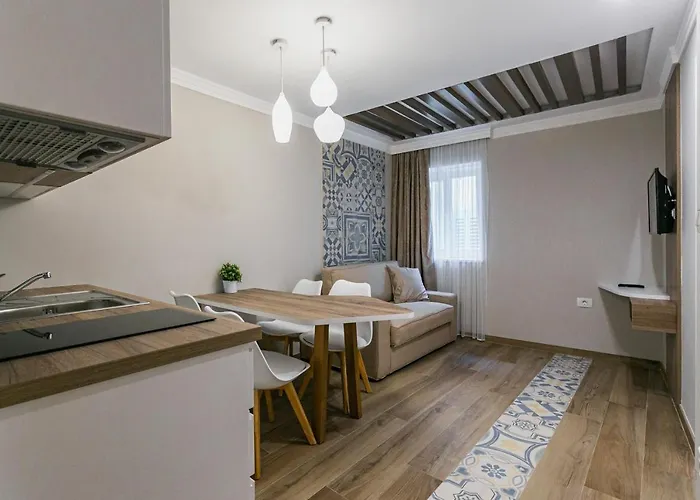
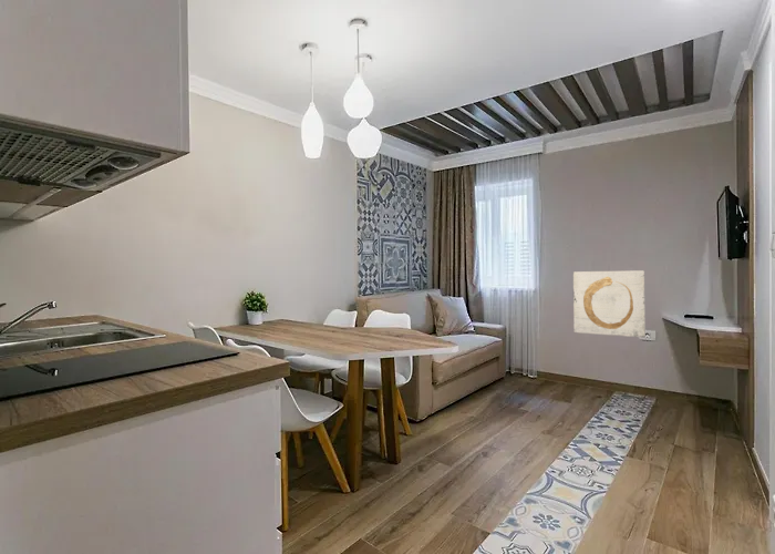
+ wall art [572,269,647,339]
